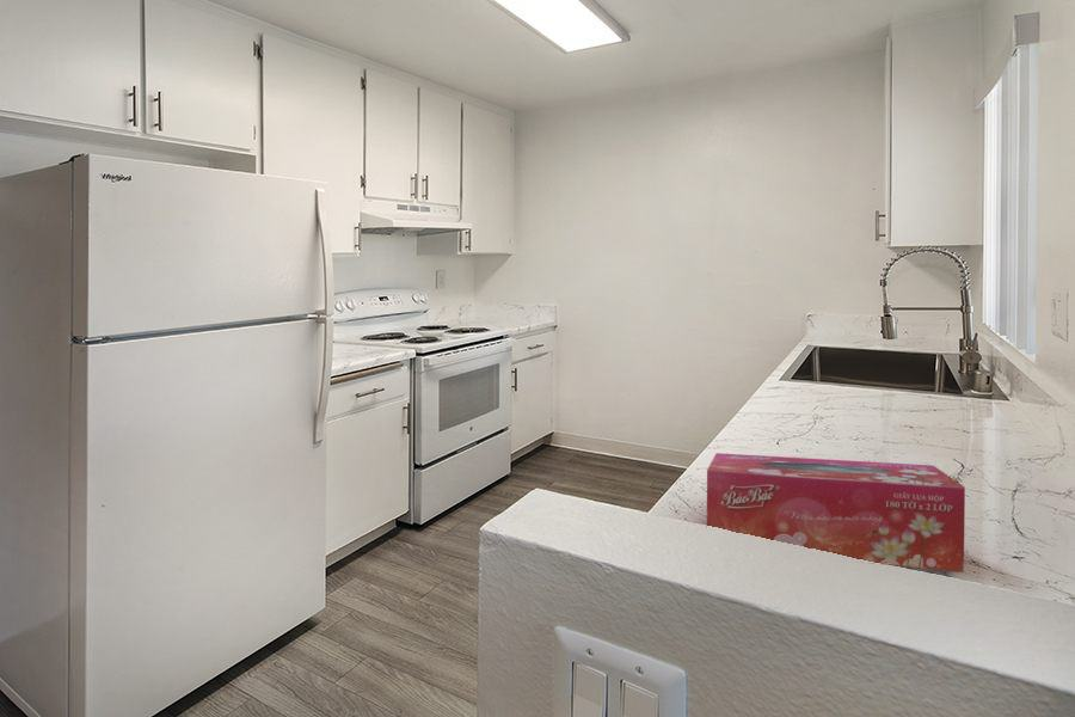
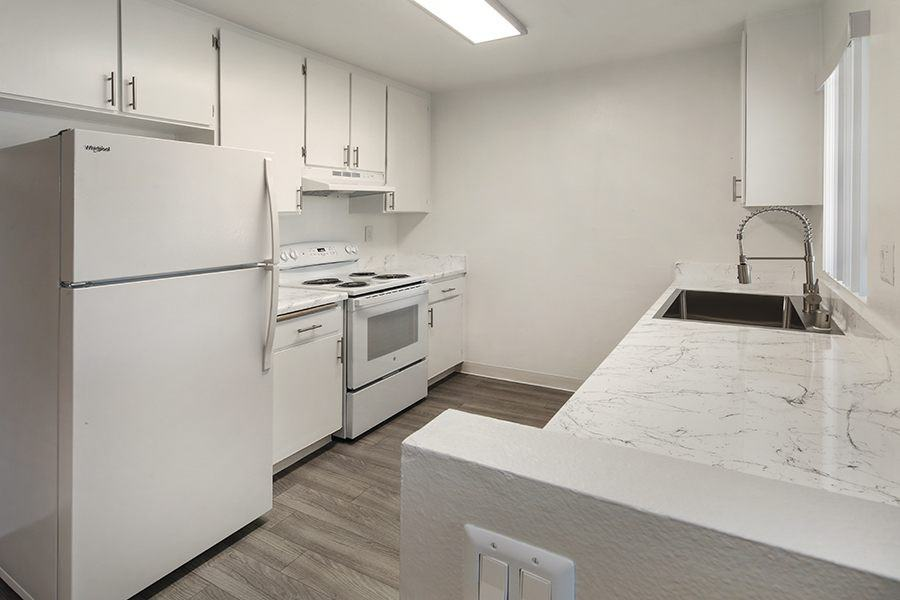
- tissue box [706,452,966,574]
